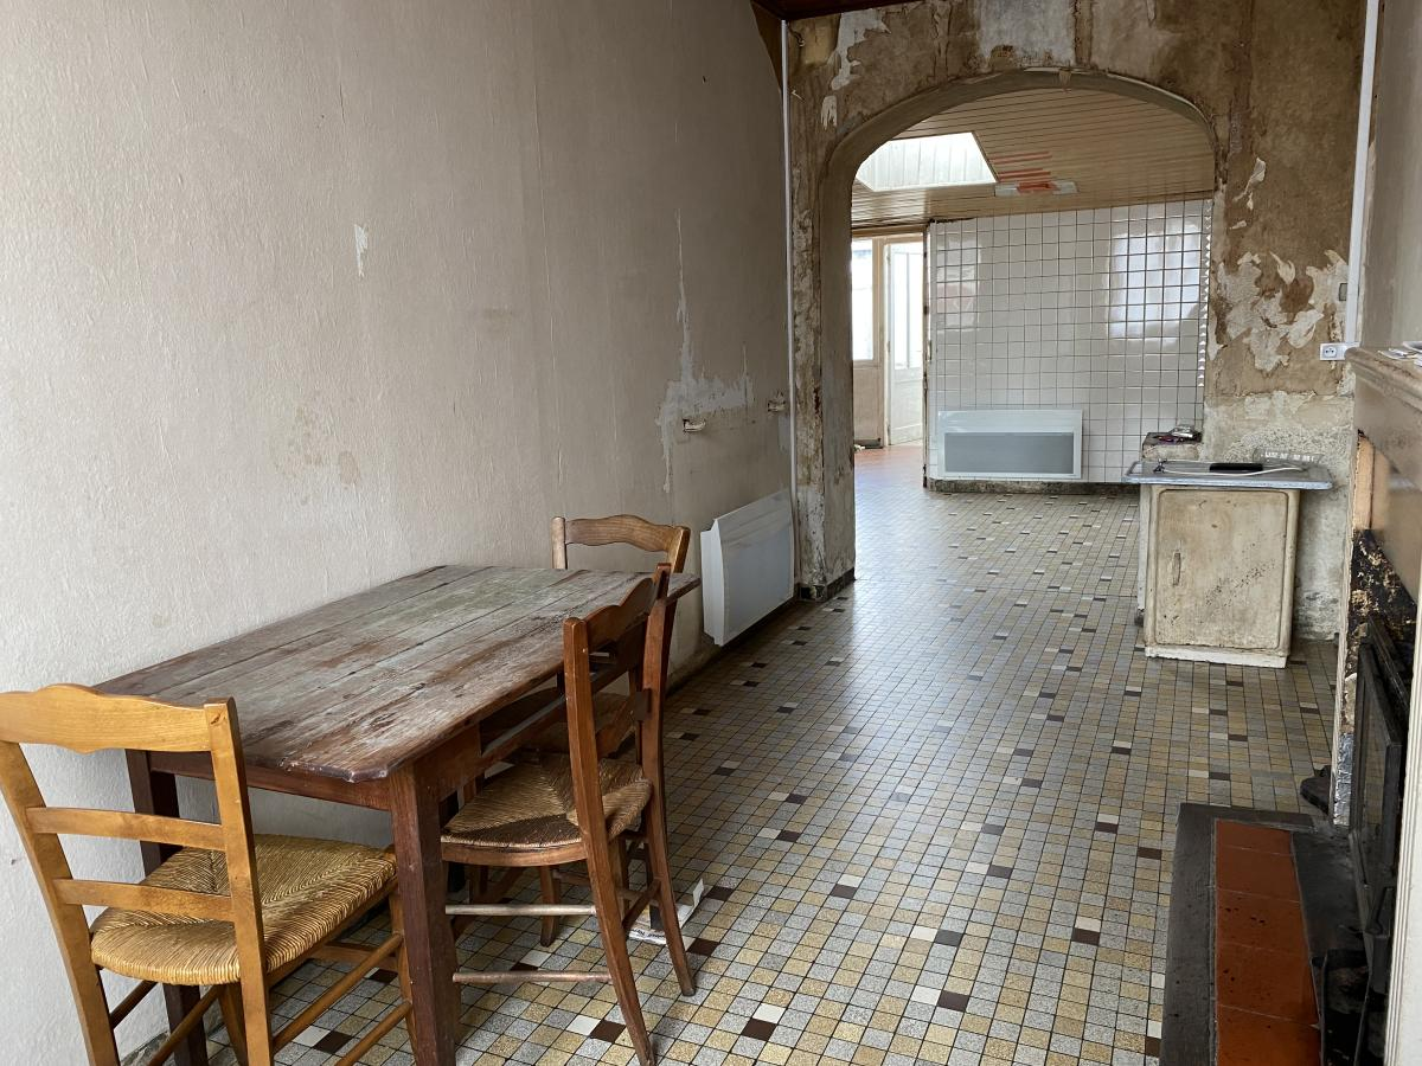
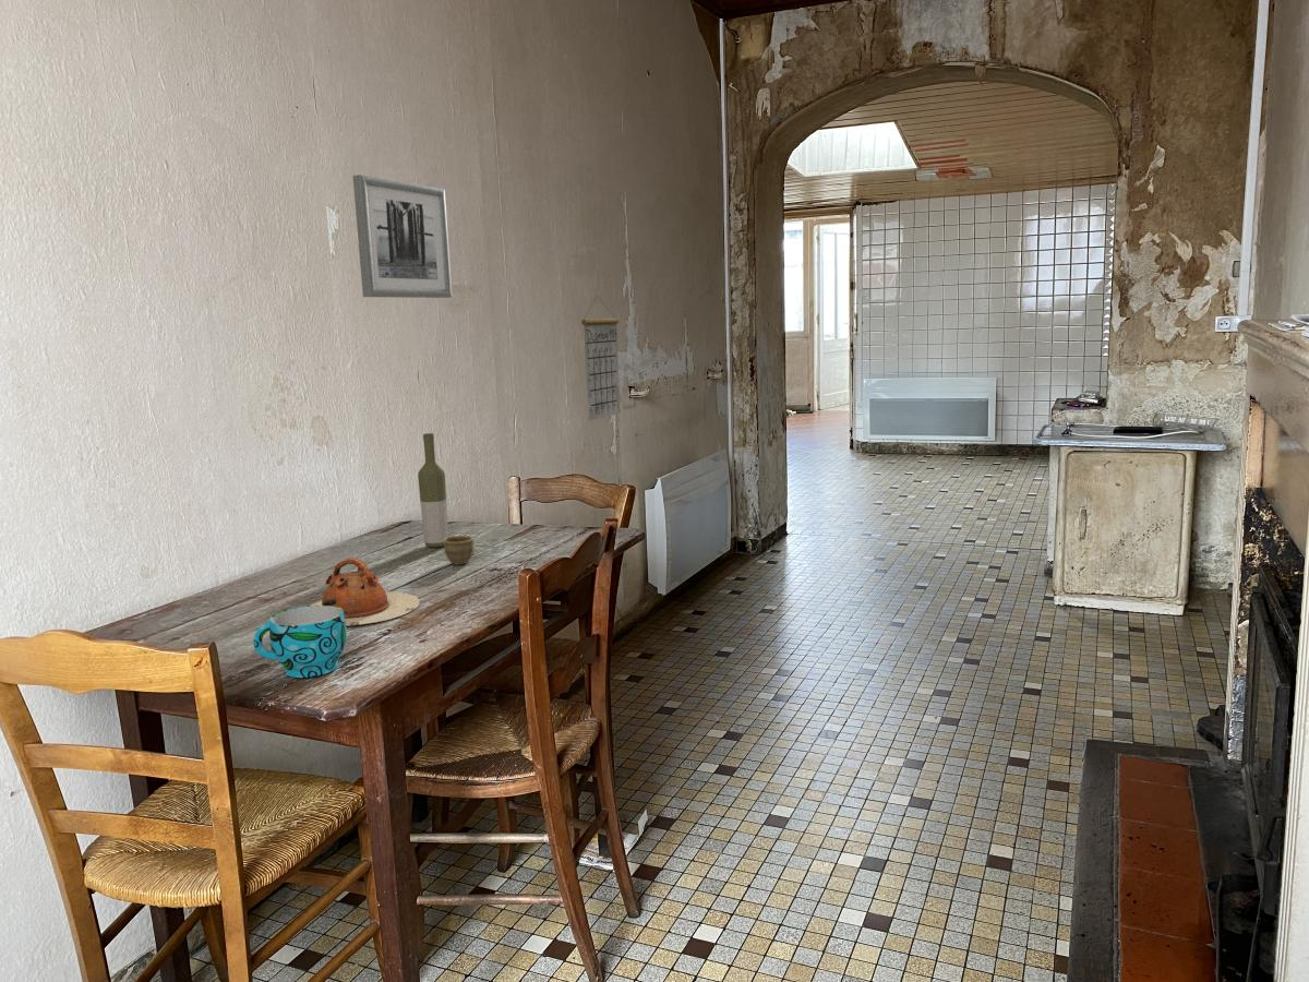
+ bottle [417,432,449,549]
+ cup [252,604,348,679]
+ cup [443,535,475,566]
+ teapot [310,556,421,626]
+ calendar [580,296,621,421]
+ wall art [352,173,453,299]
